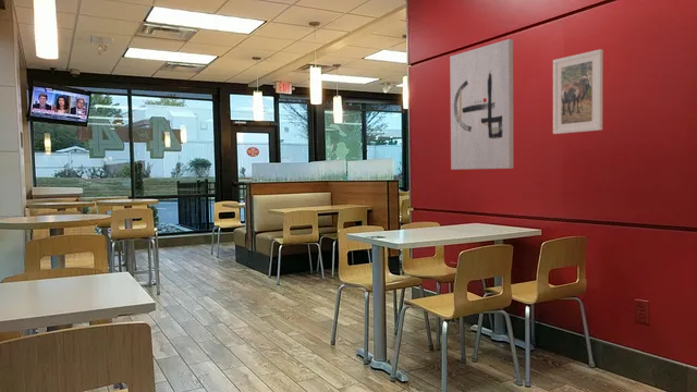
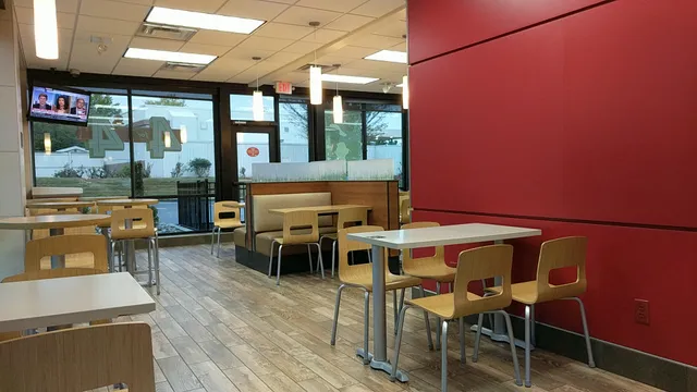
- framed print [552,48,604,135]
- wall art [449,38,514,171]
